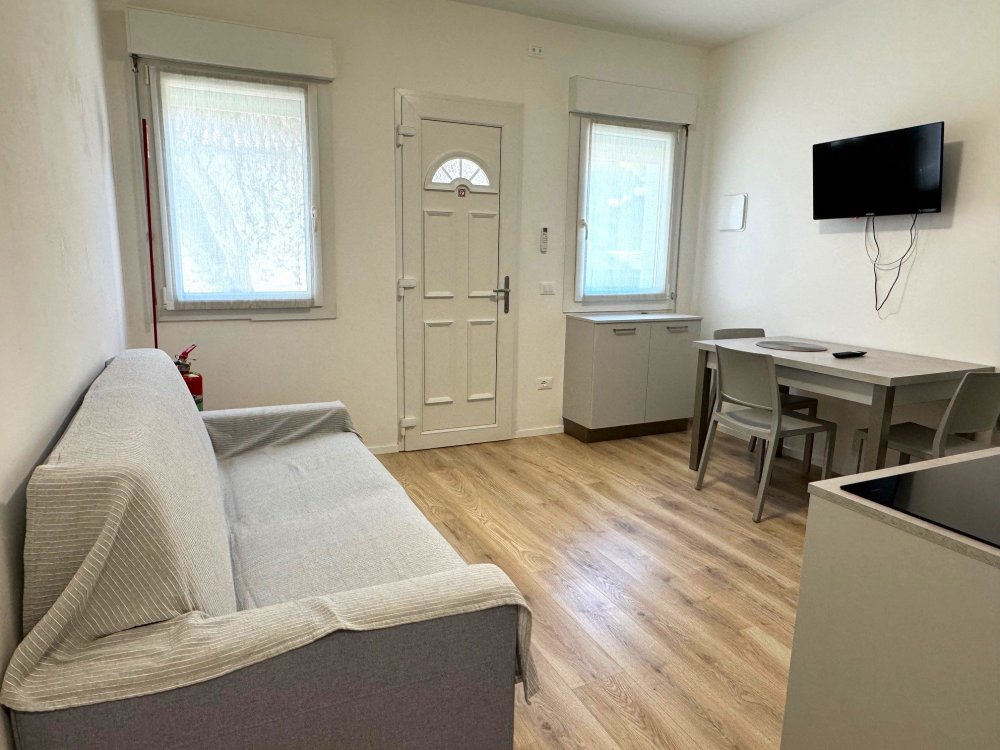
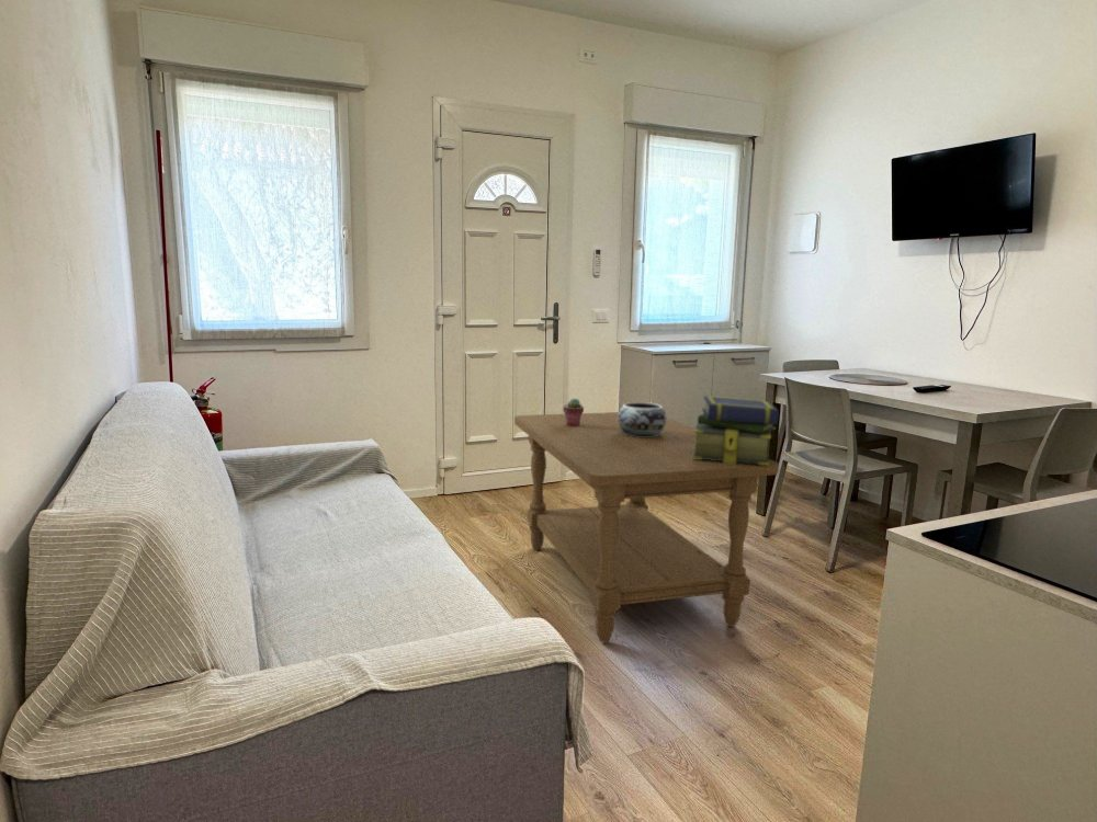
+ coffee table [513,411,780,644]
+ stack of books [692,396,780,466]
+ decorative bowl [618,401,667,437]
+ potted succulent [562,397,585,426]
